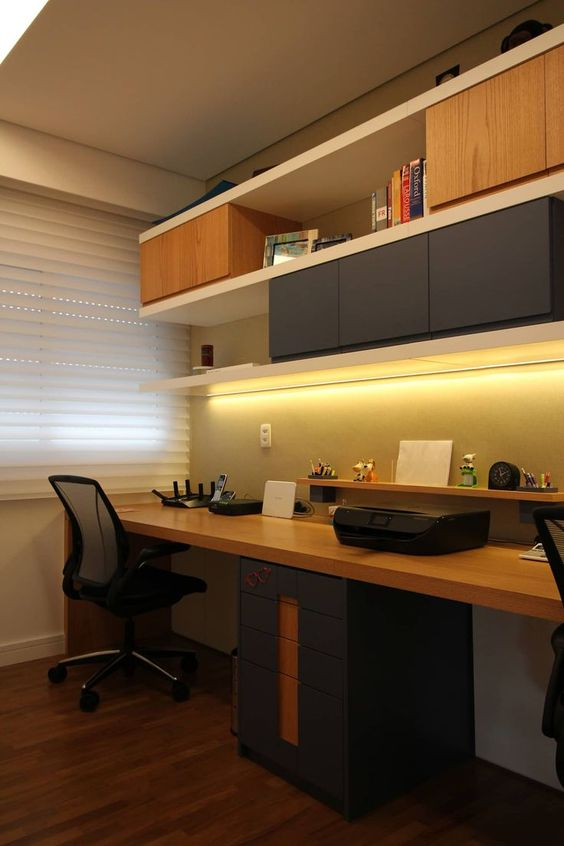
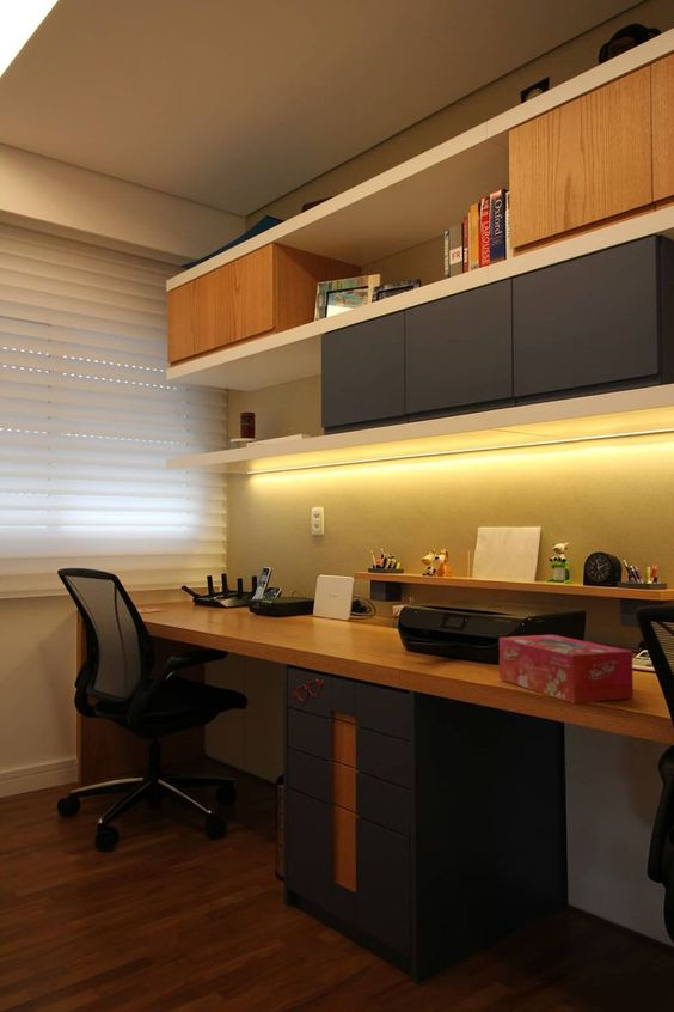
+ tissue box [498,634,635,705]
